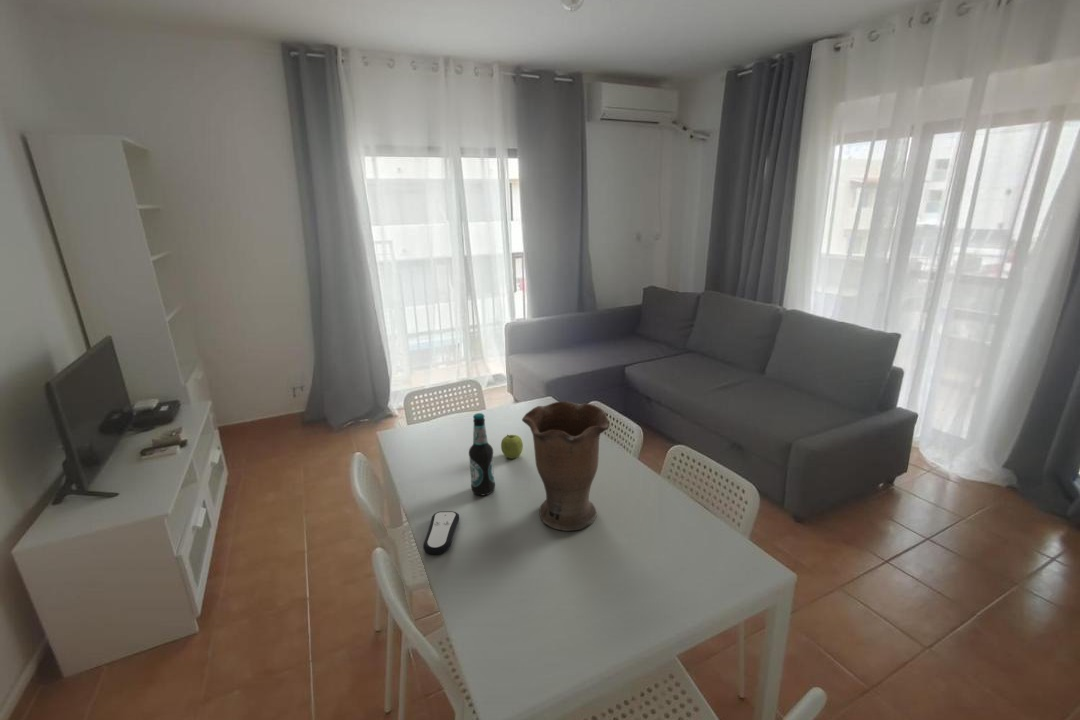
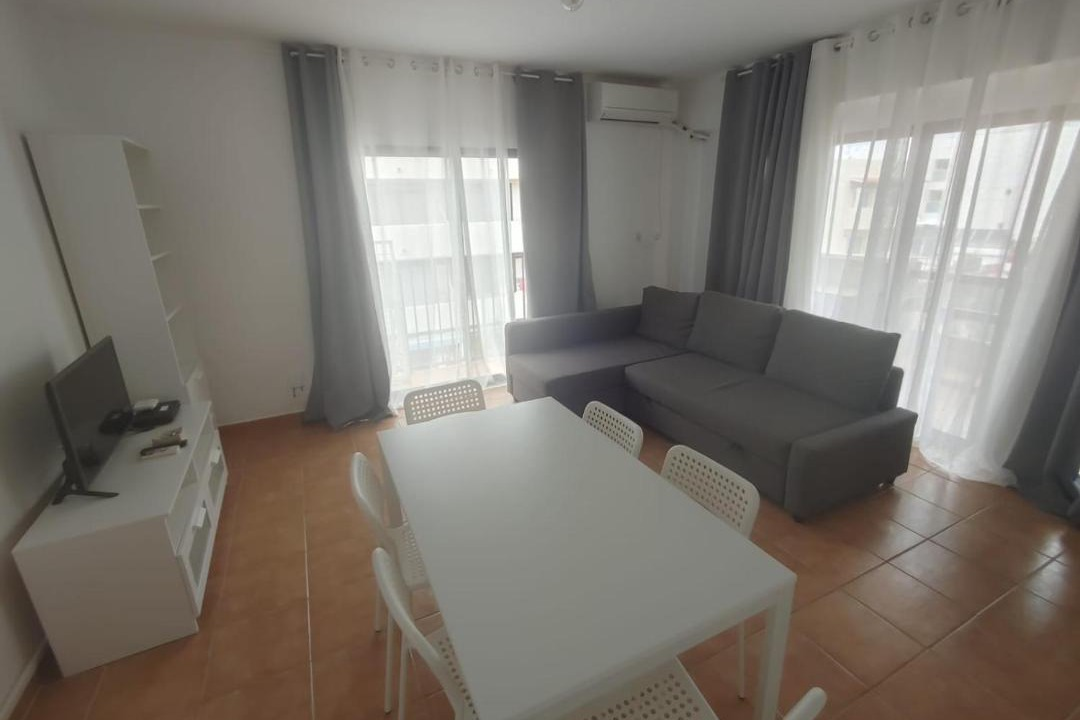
- vase [521,401,611,532]
- remote control [423,510,460,555]
- fruit [500,434,524,460]
- bottle [468,412,496,496]
